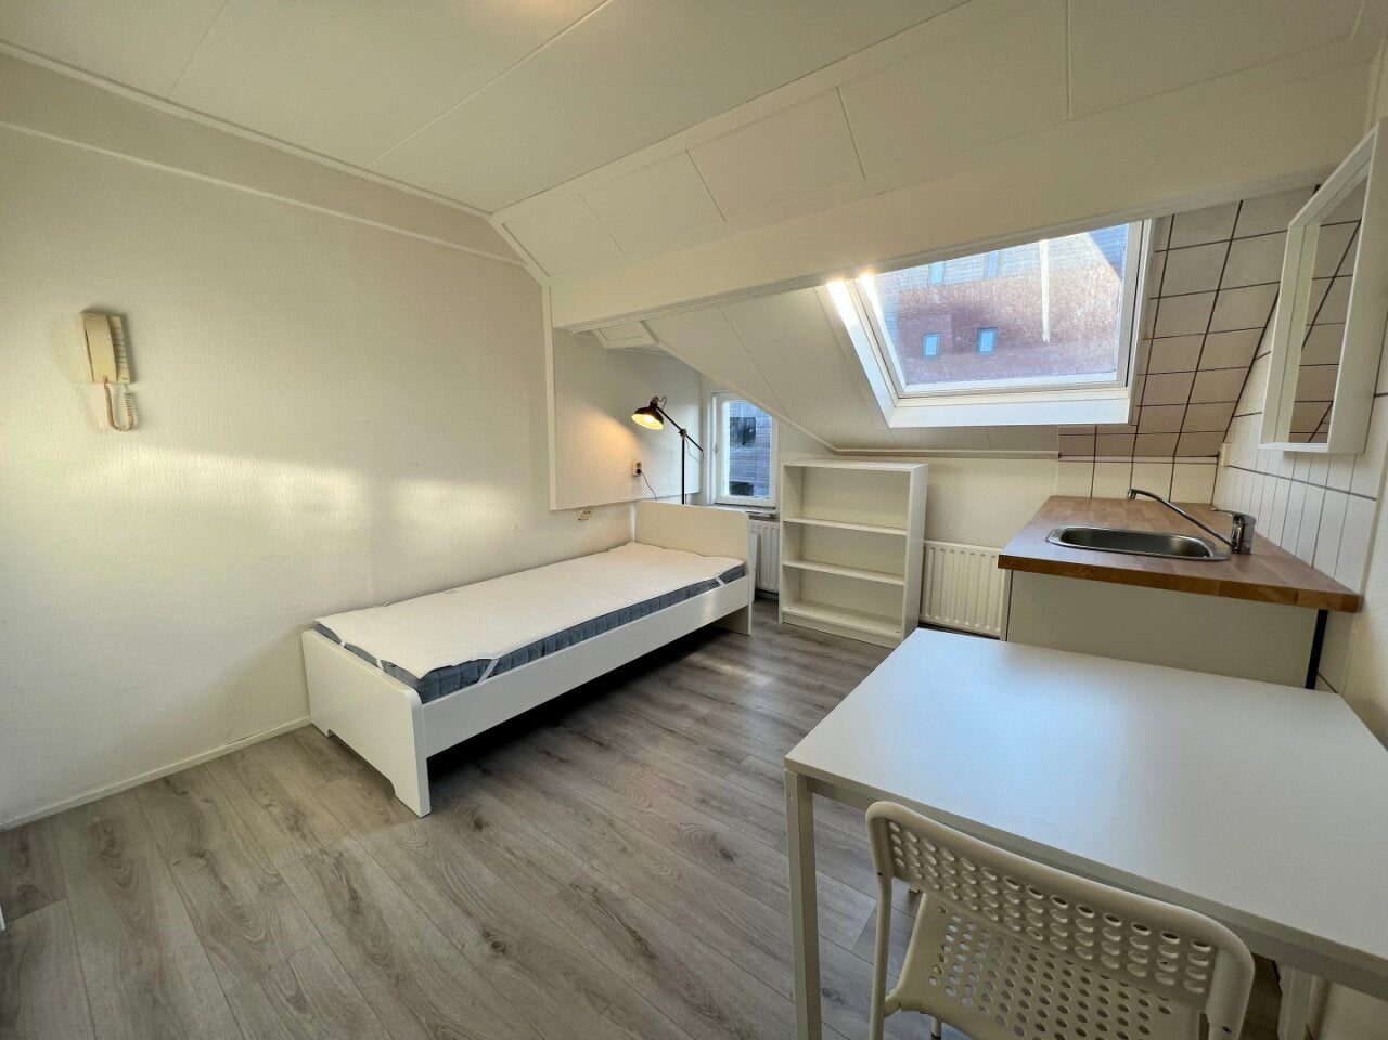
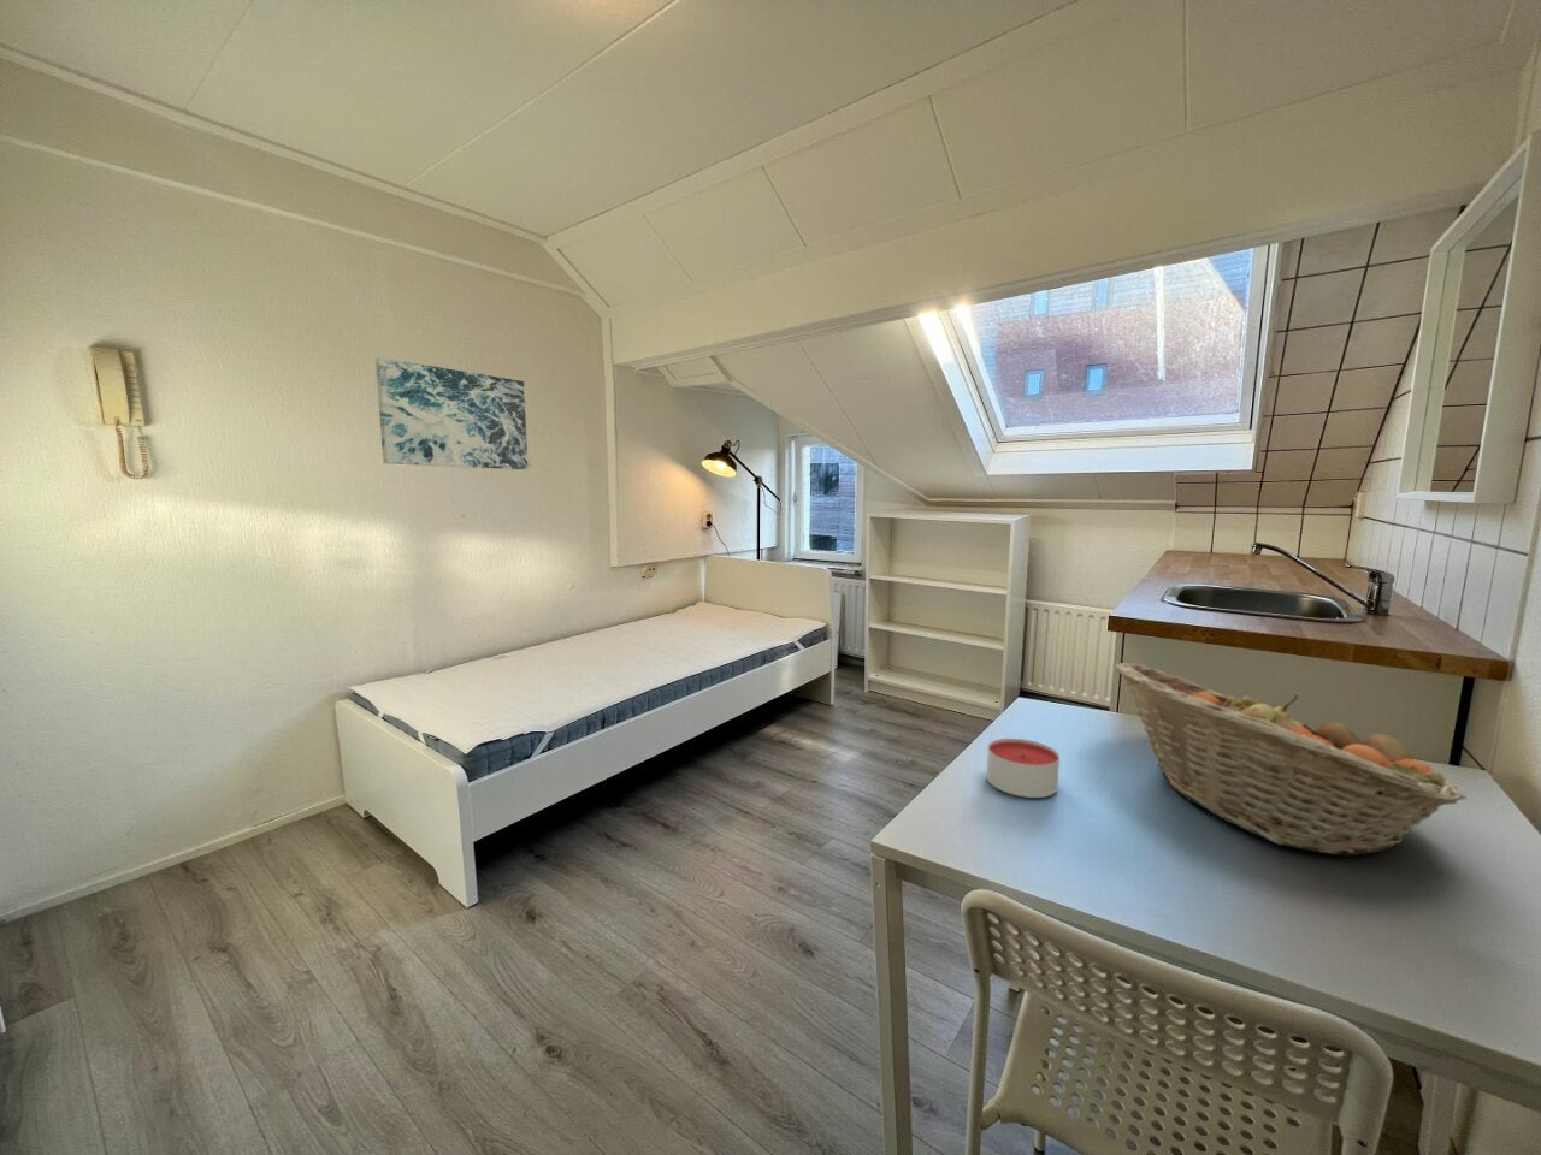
+ candle [986,738,1060,798]
+ fruit basket [1115,661,1467,857]
+ wall art [375,357,530,471]
